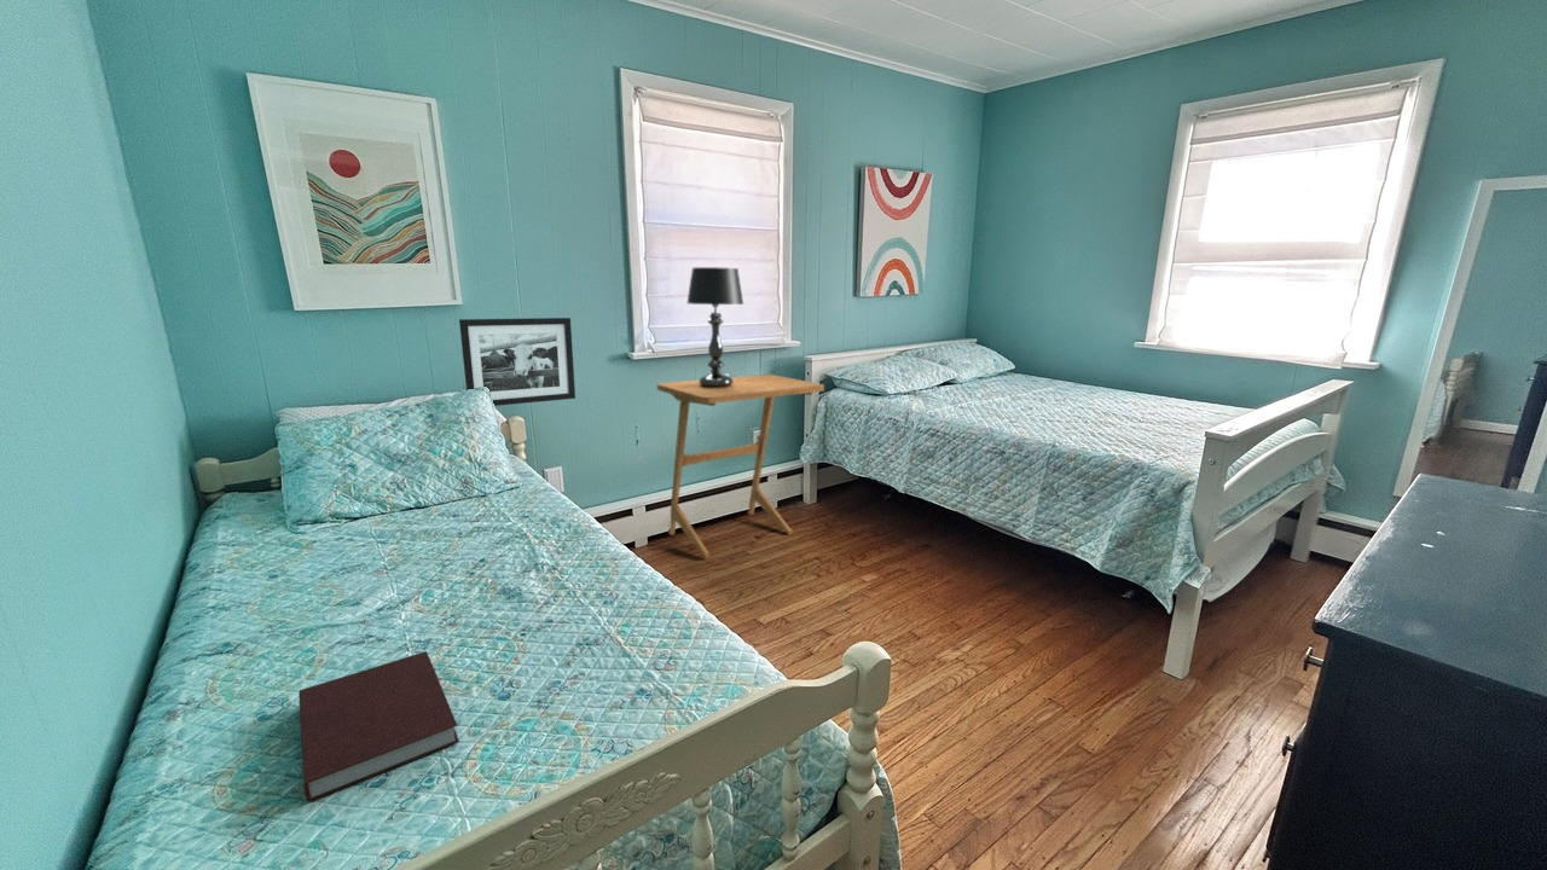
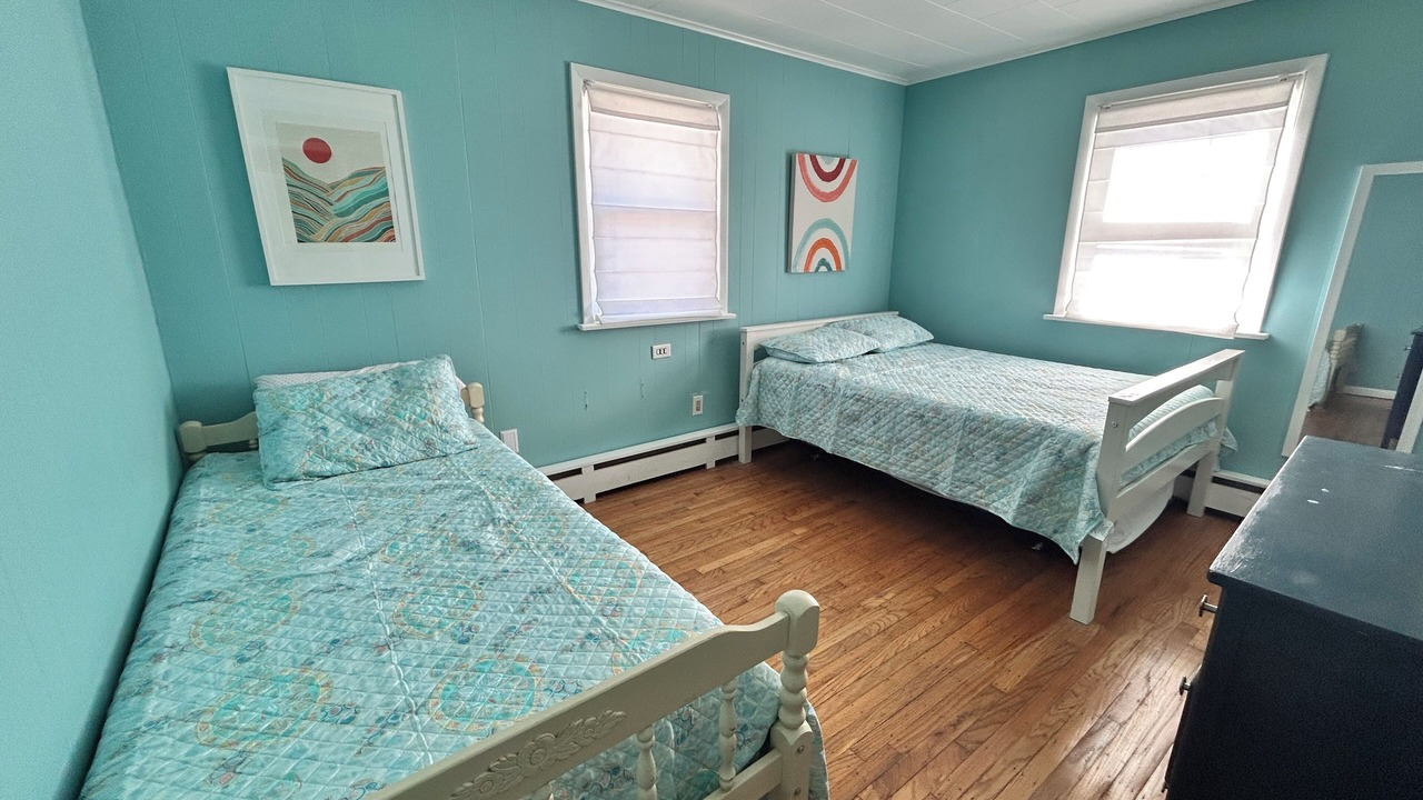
- table lamp [686,266,744,388]
- notebook [297,650,460,802]
- picture frame [458,317,576,407]
- side table [656,373,825,559]
